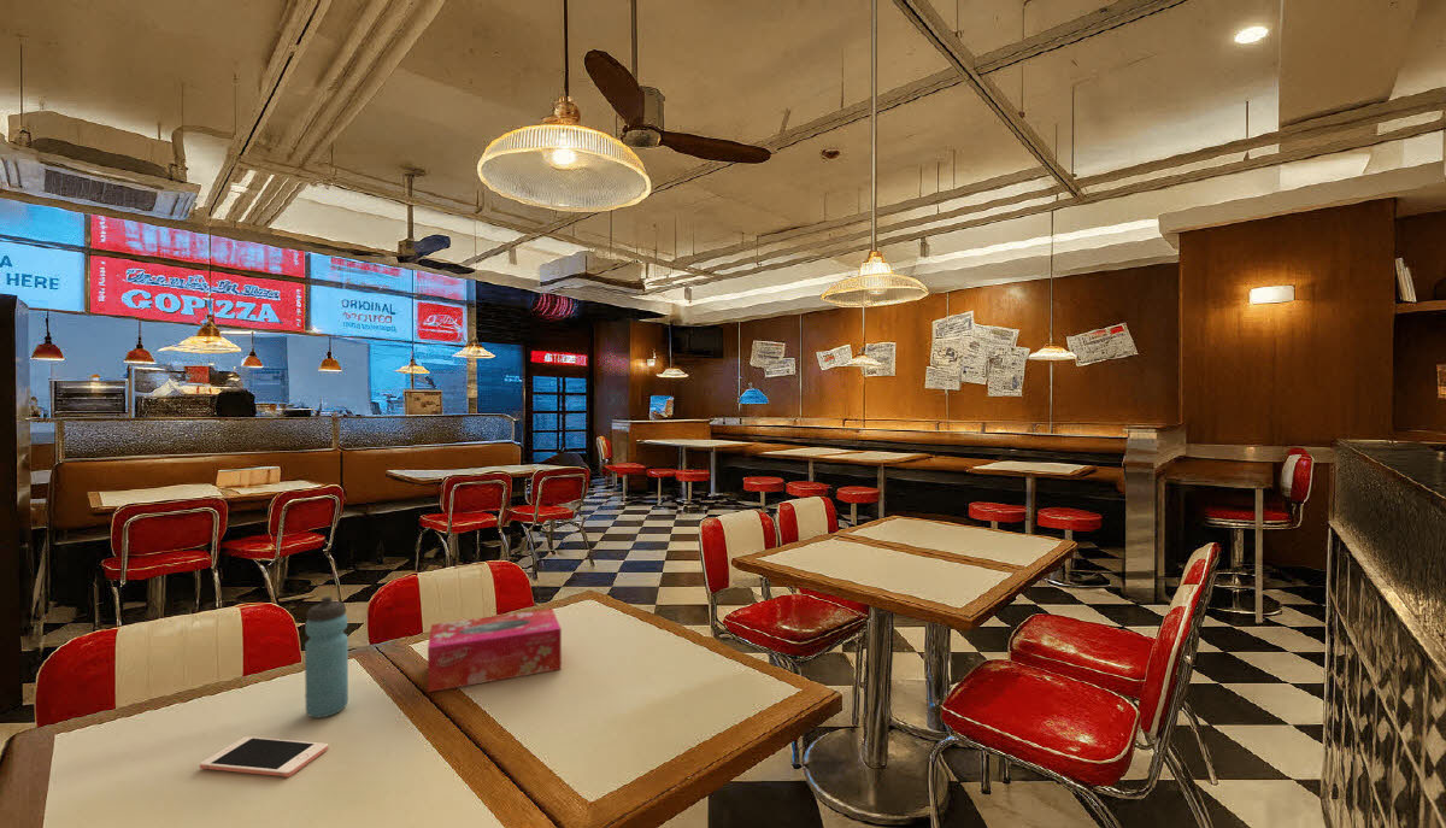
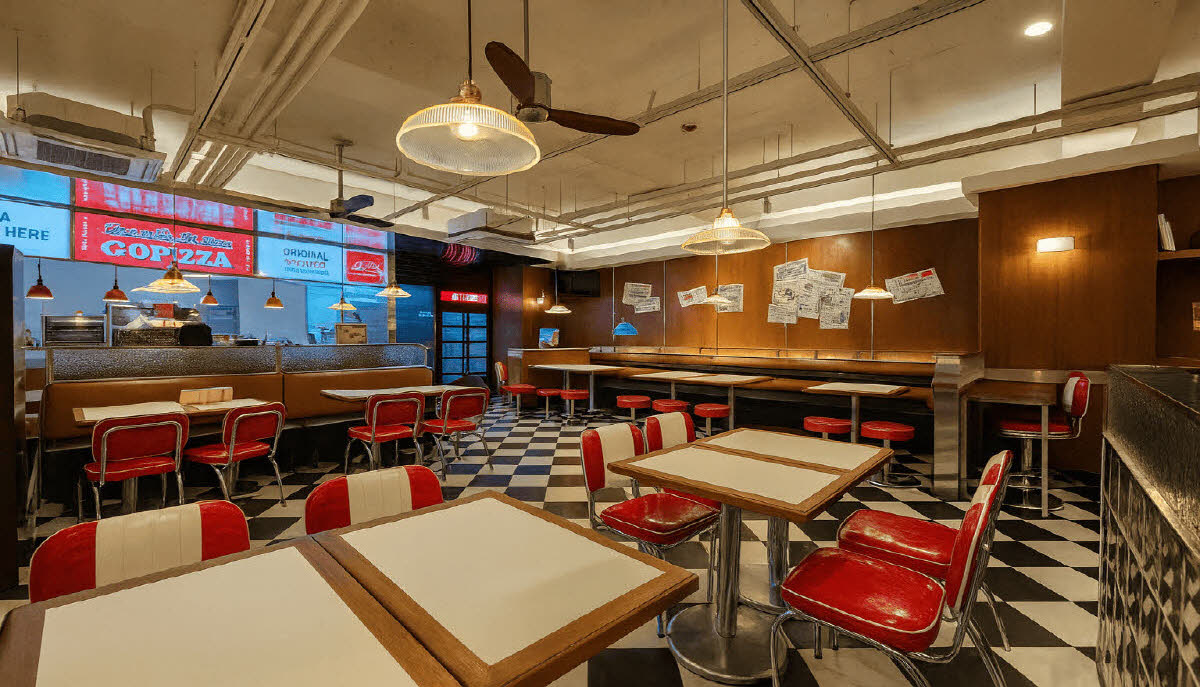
- tissue box [427,607,563,693]
- cell phone [199,735,329,779]
- water bottle [304,595,349,718]
